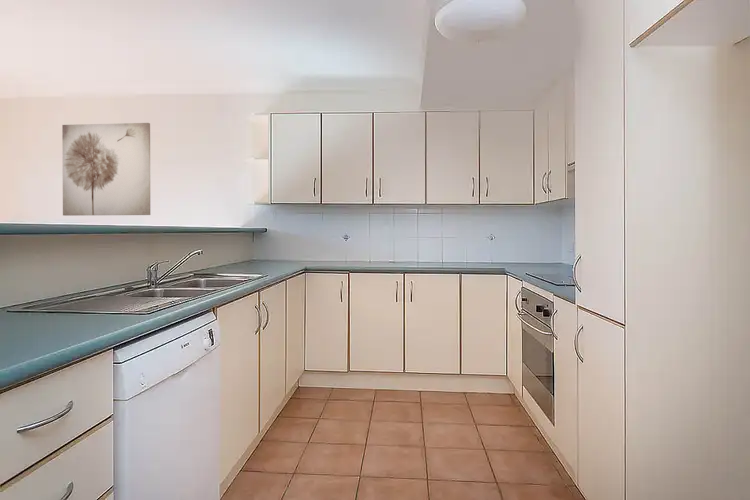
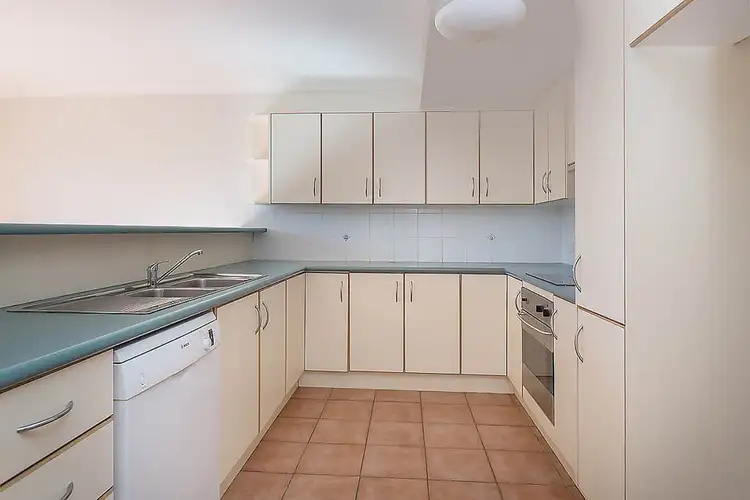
- wall art [61,122,151,217]
